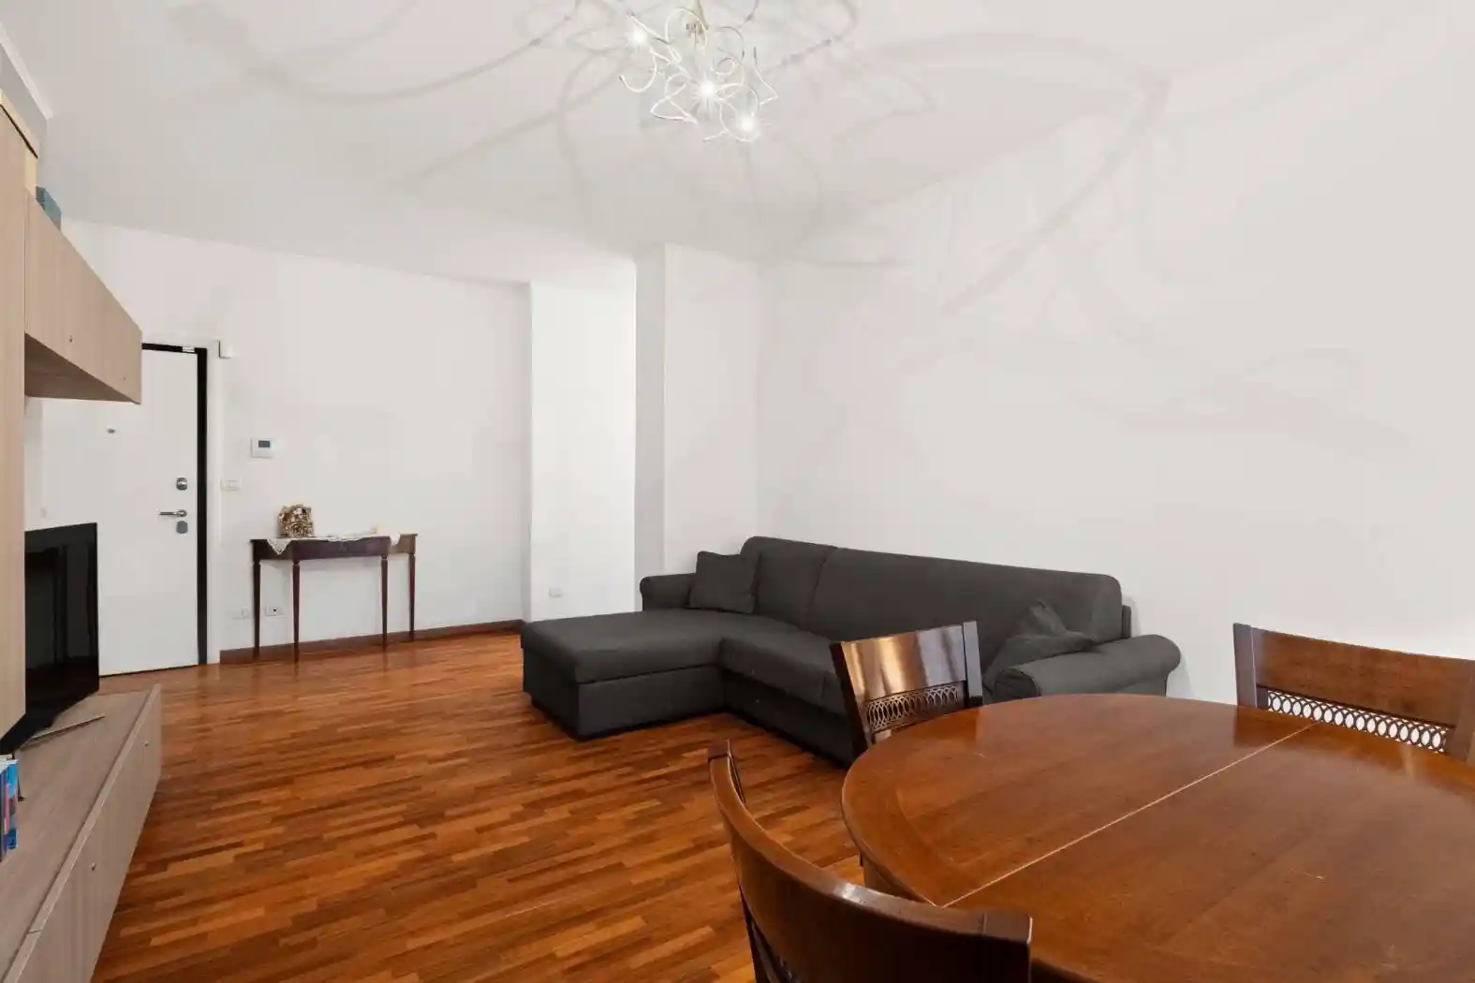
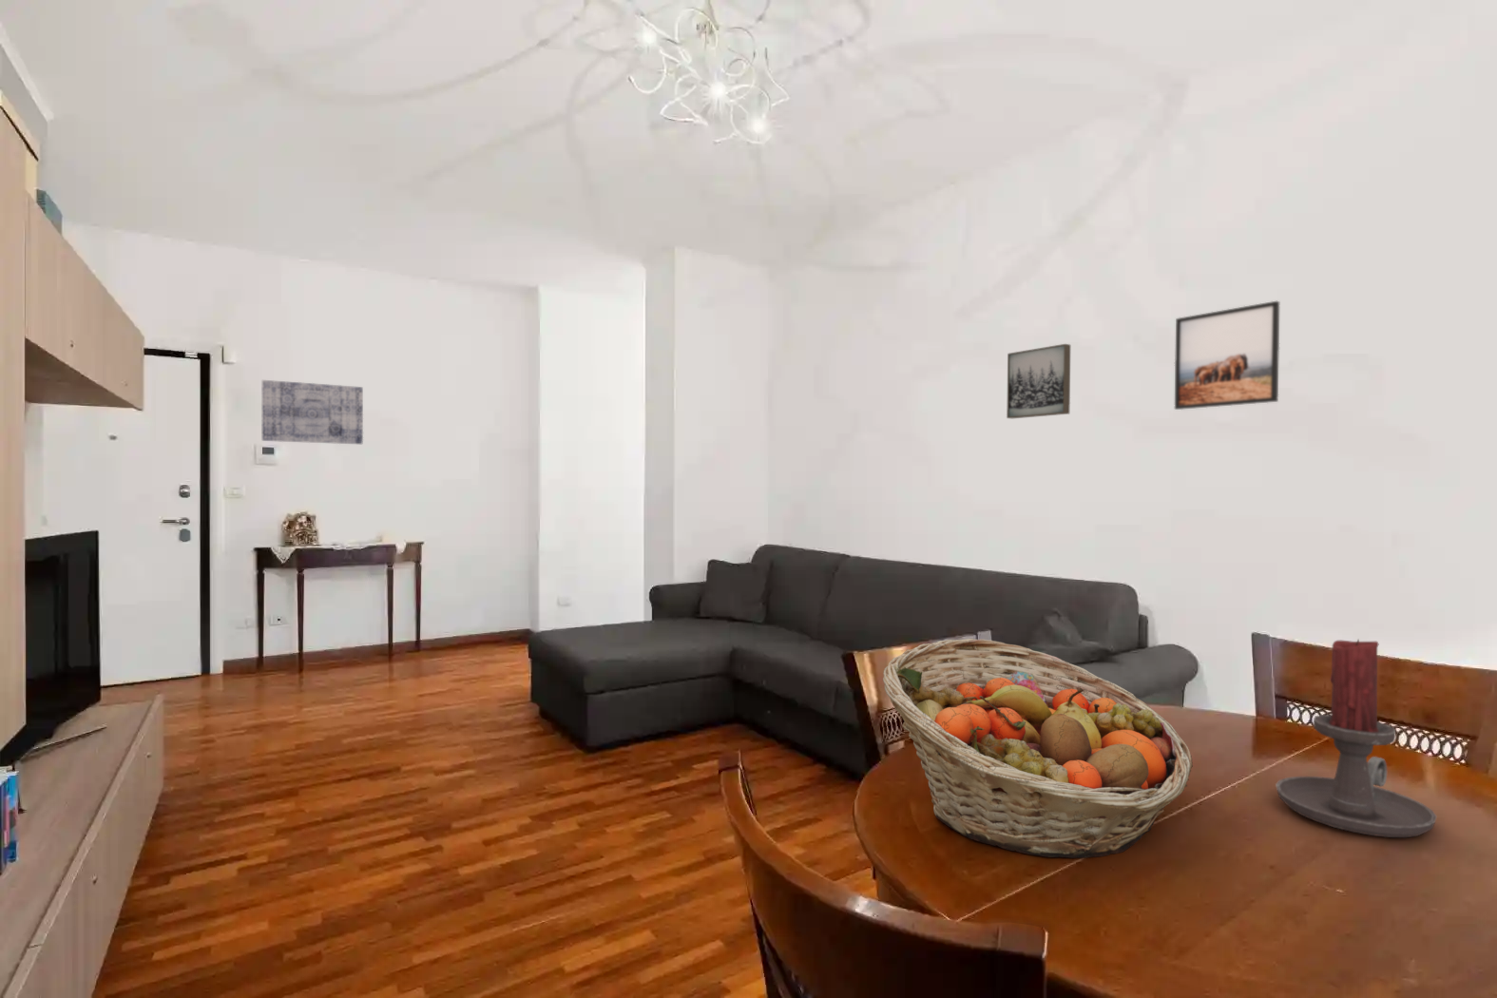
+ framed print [1174,301,1280,411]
+ candle holder [1274,638,1437,839]
+ wall art [262,379,364,444]
+ fruit basket [882,638,1194,859]
+ wall art [1006,343,1072,419]
